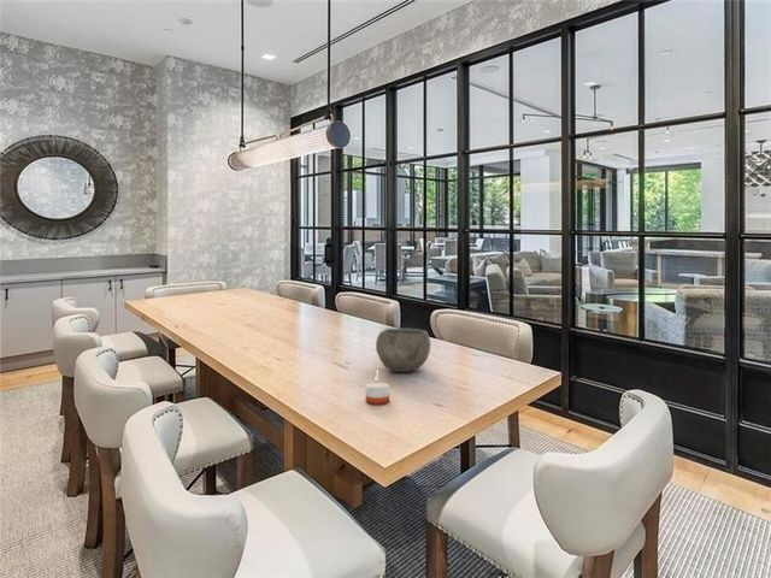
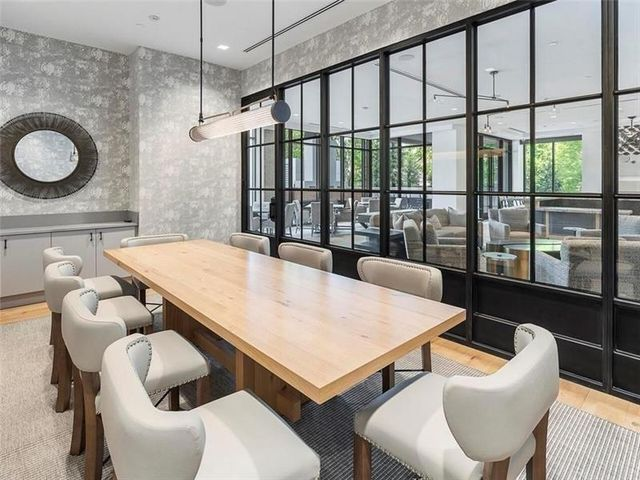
- candle [365,382,390,406]
- bowl [375,328,431,373]
